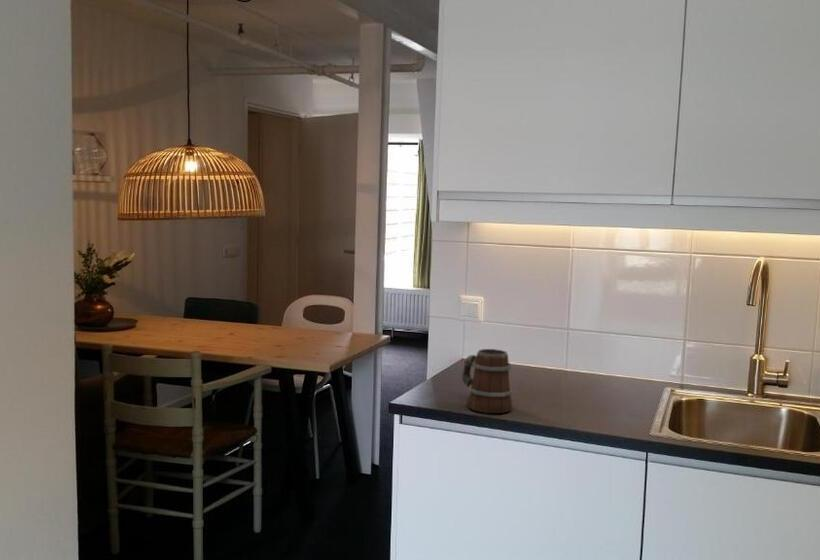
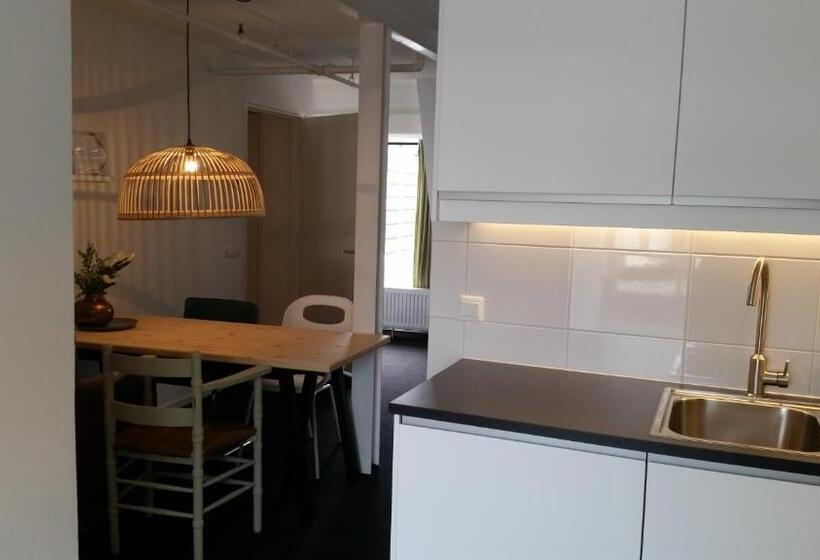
- mug [460,348,513,414]
